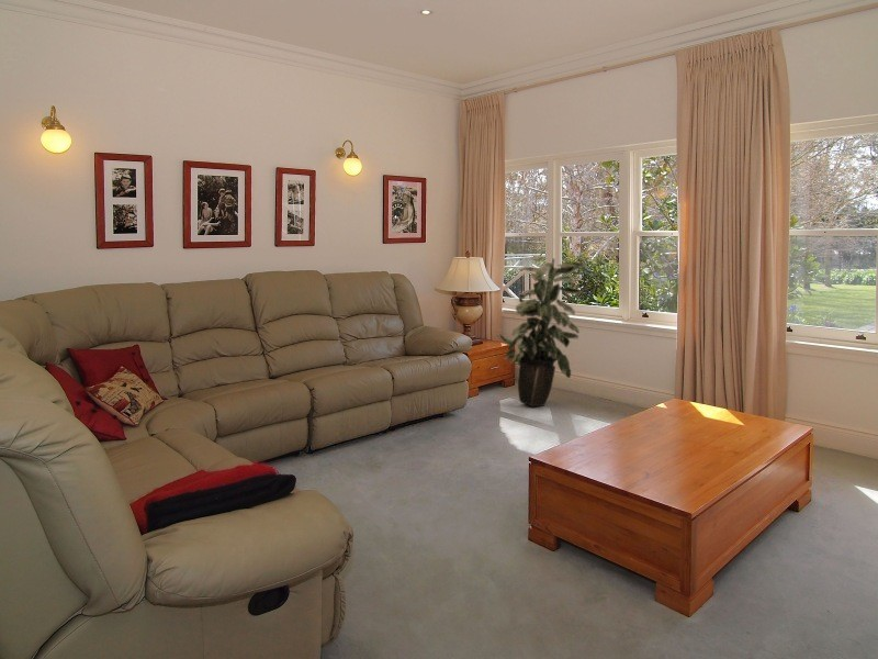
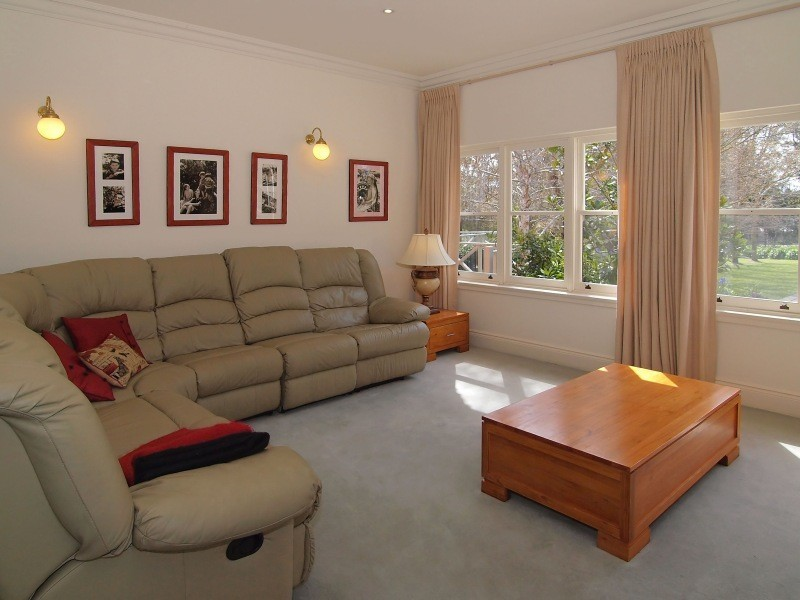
- indoor plant [498,255,588,407]
